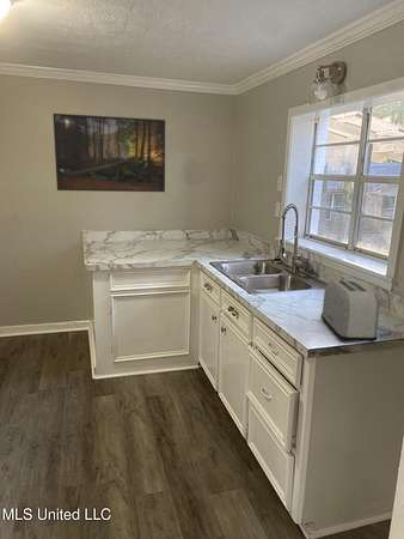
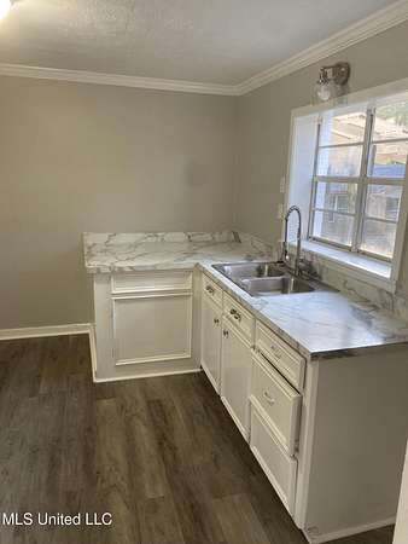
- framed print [53,113,166,193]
- toaster [320,279,380,343]
